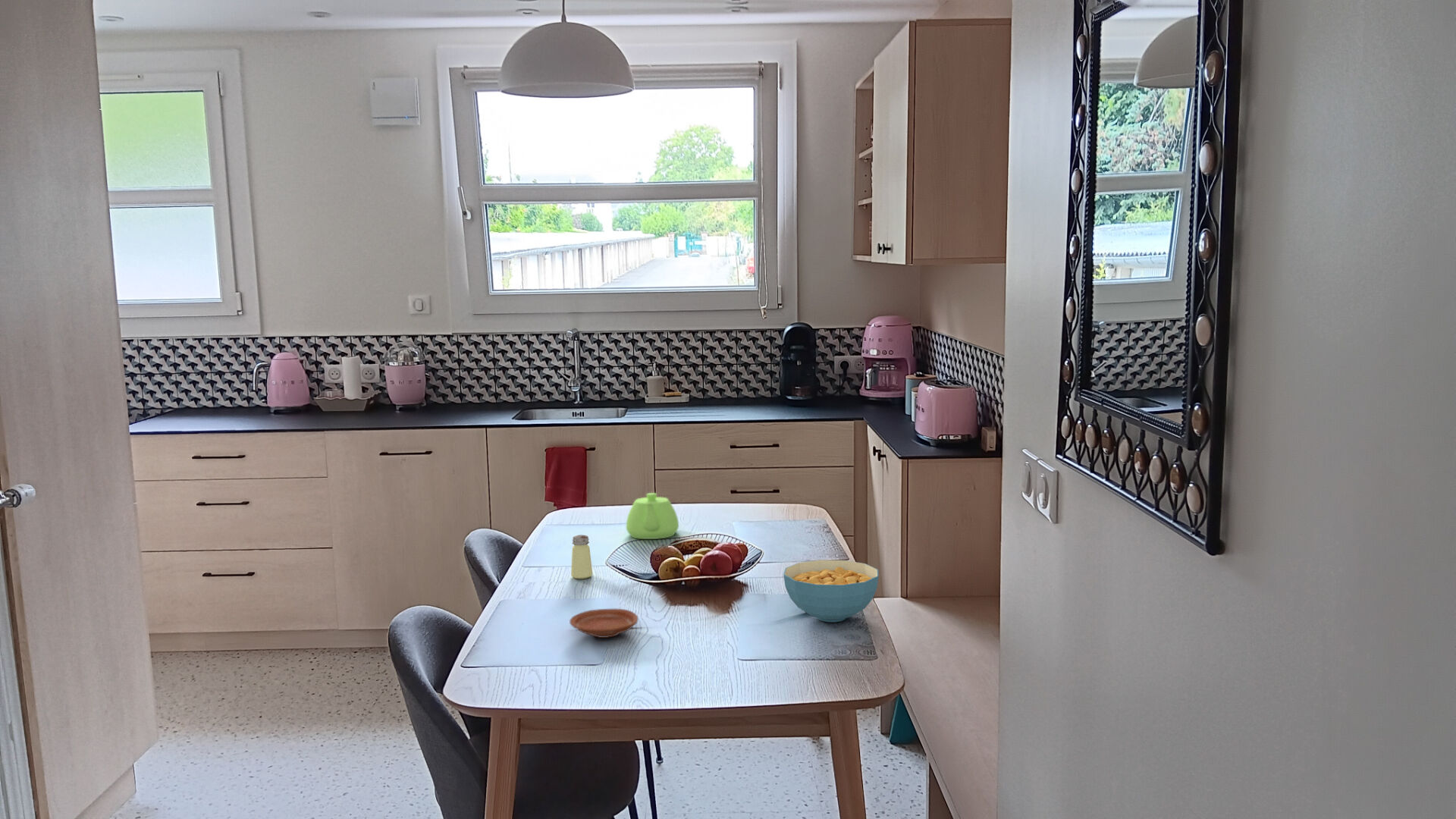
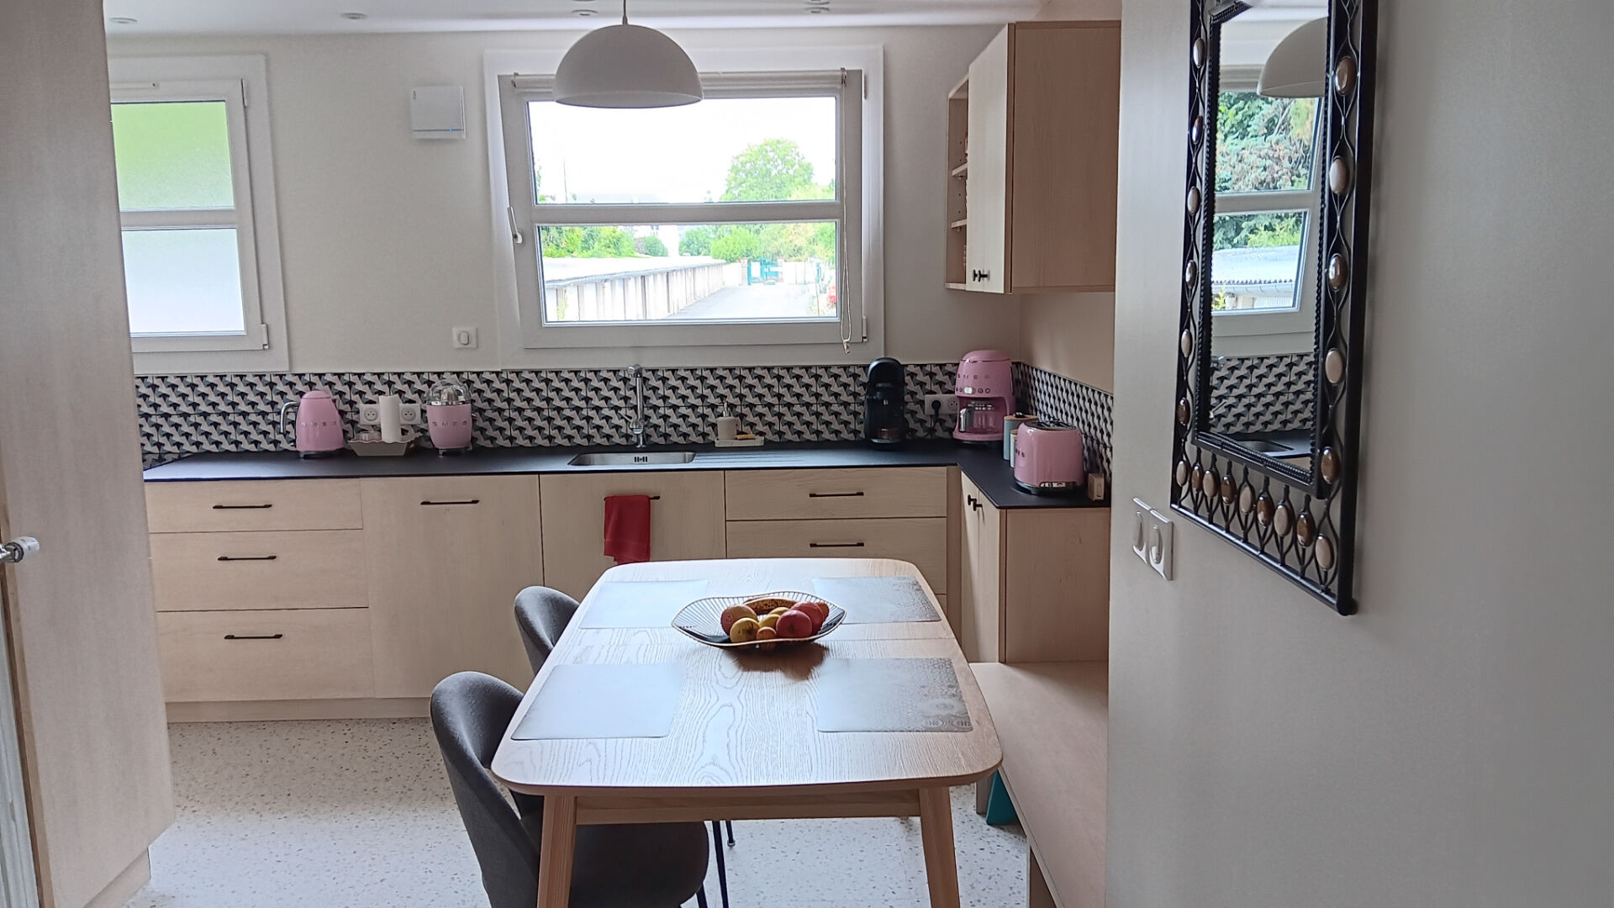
- cereal bowl [783,559,879,623]
- teapot [626,492,679,540]
- saltshaker [570,535,593,579]
- plate [569,608,639,639]
